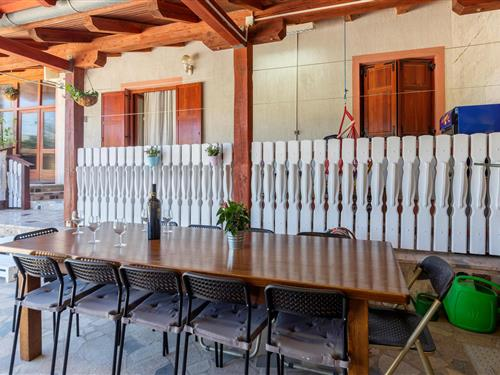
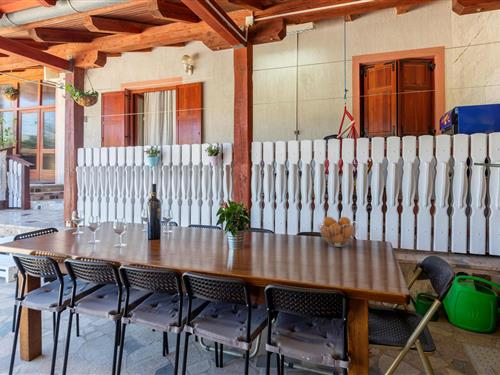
+ fruit basket [317,216,359,248]
